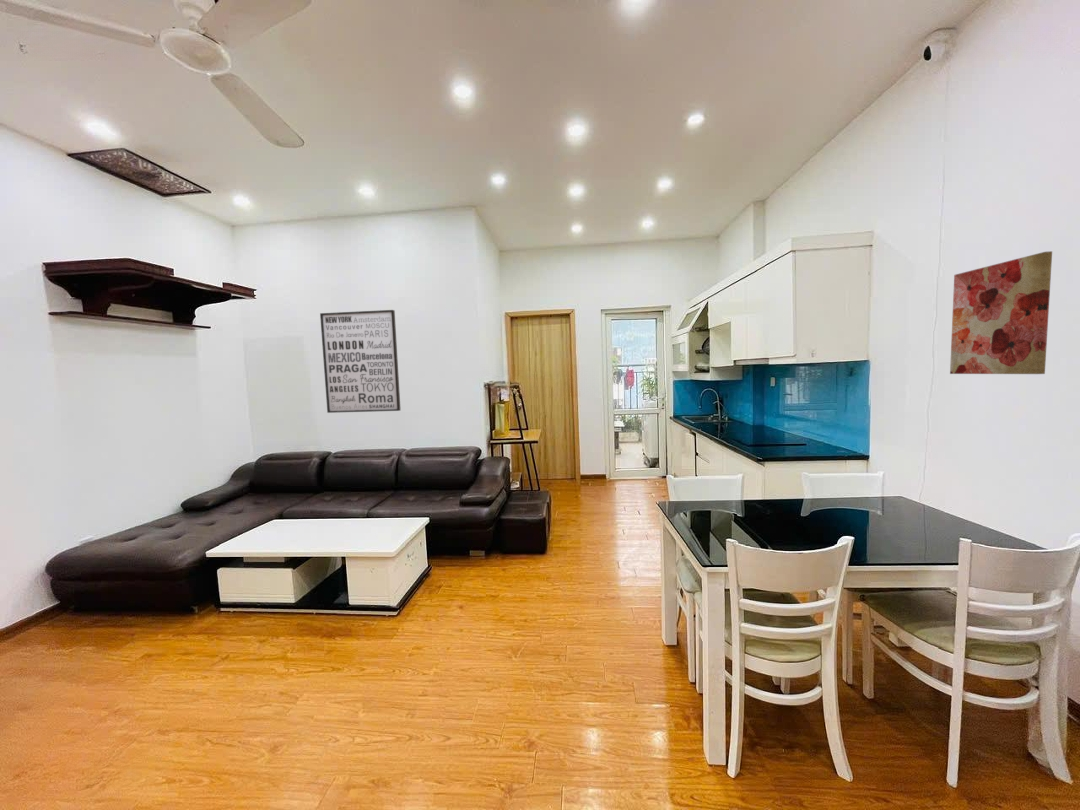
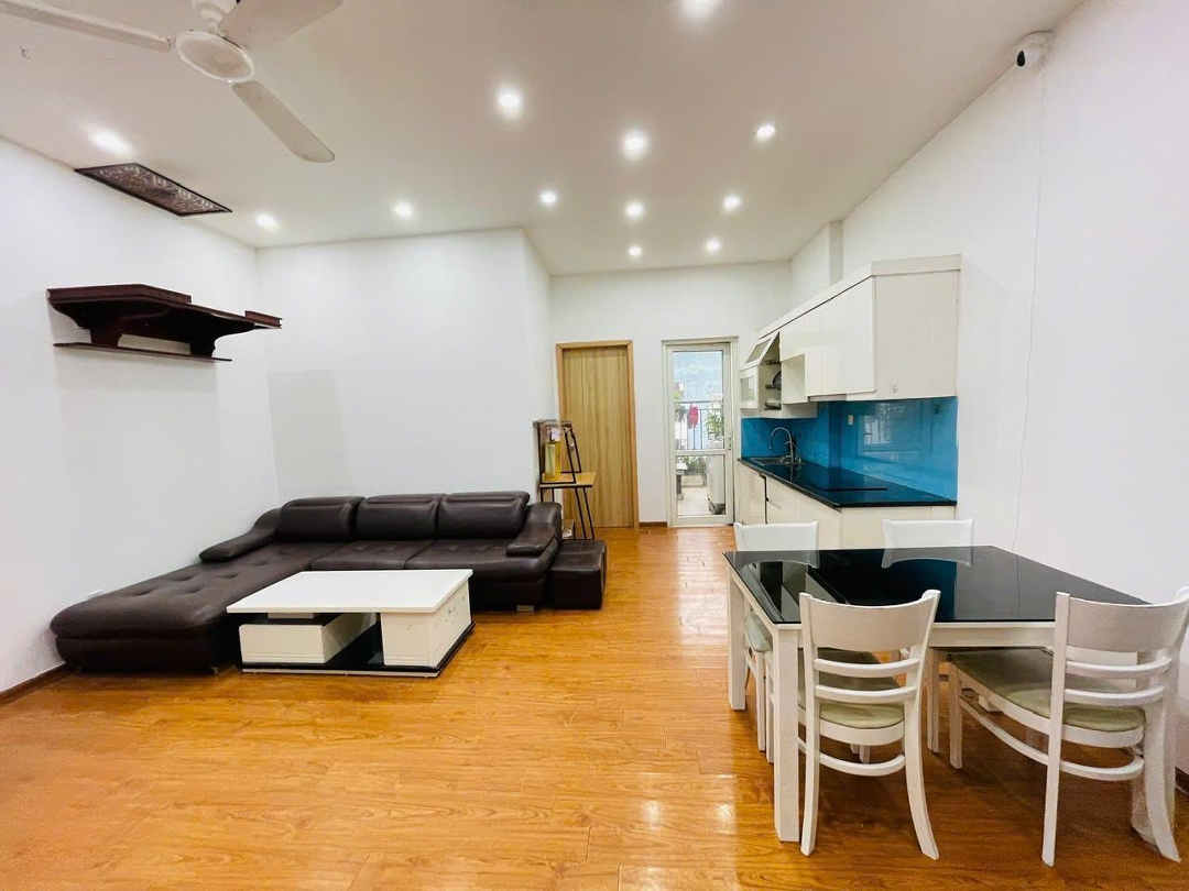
- wall art [949,250,1053,375]
- wall art [319,309,402,414]
